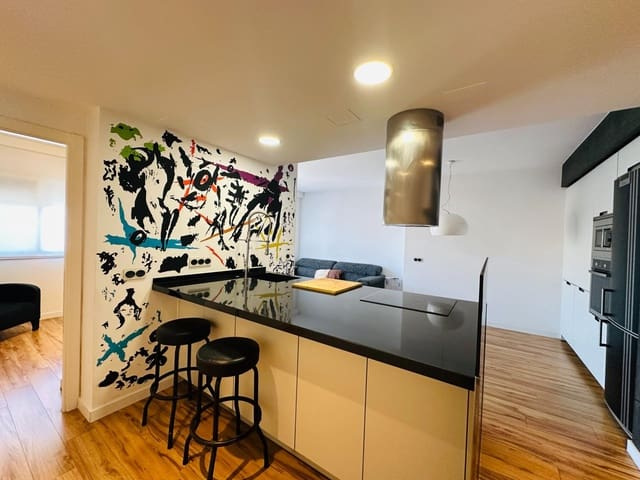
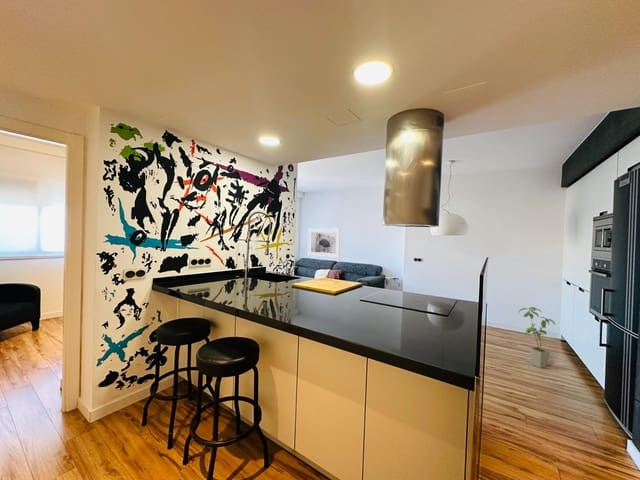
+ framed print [307,227,341,259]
+ house plant [517,306,556,369]
